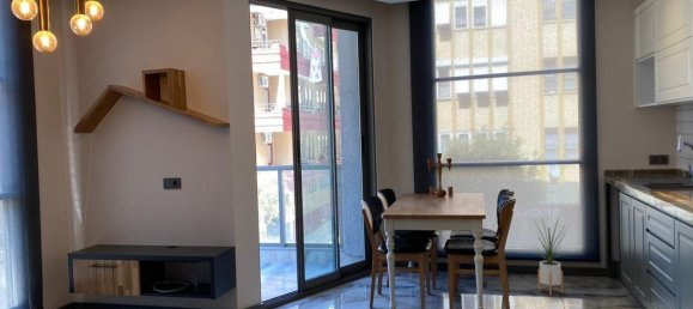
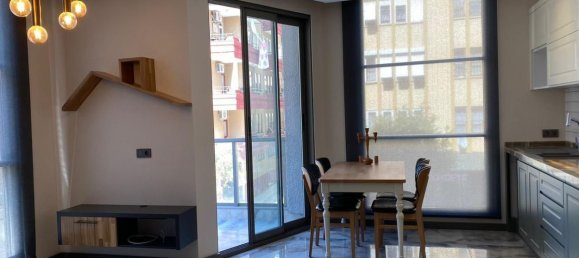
- house plant [531,214,572,297]
